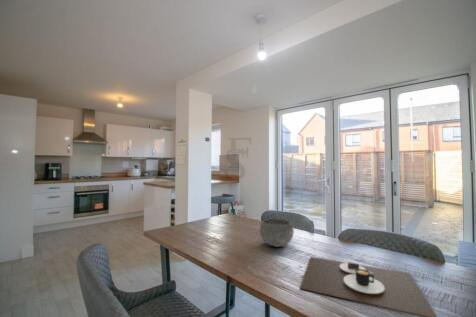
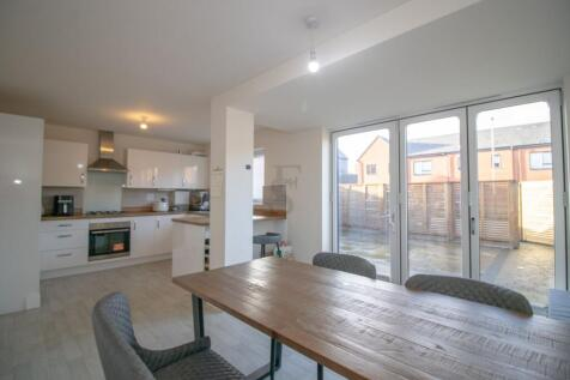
- bowl [259,218,295,248]
- place mat [299,256,438,317]
